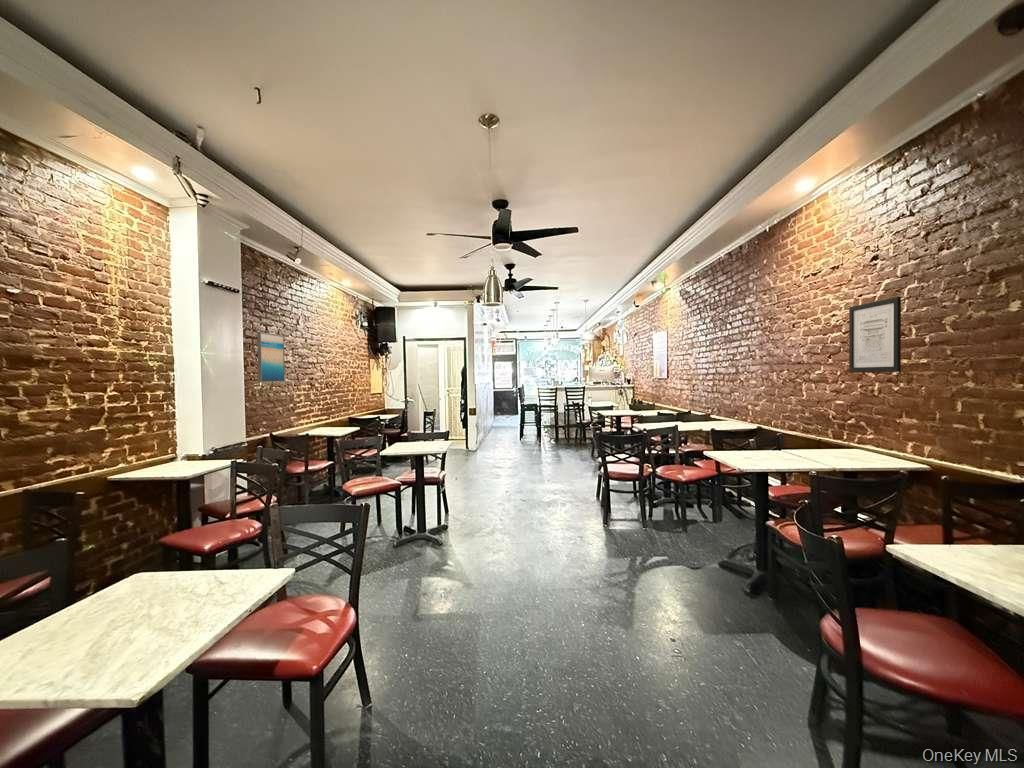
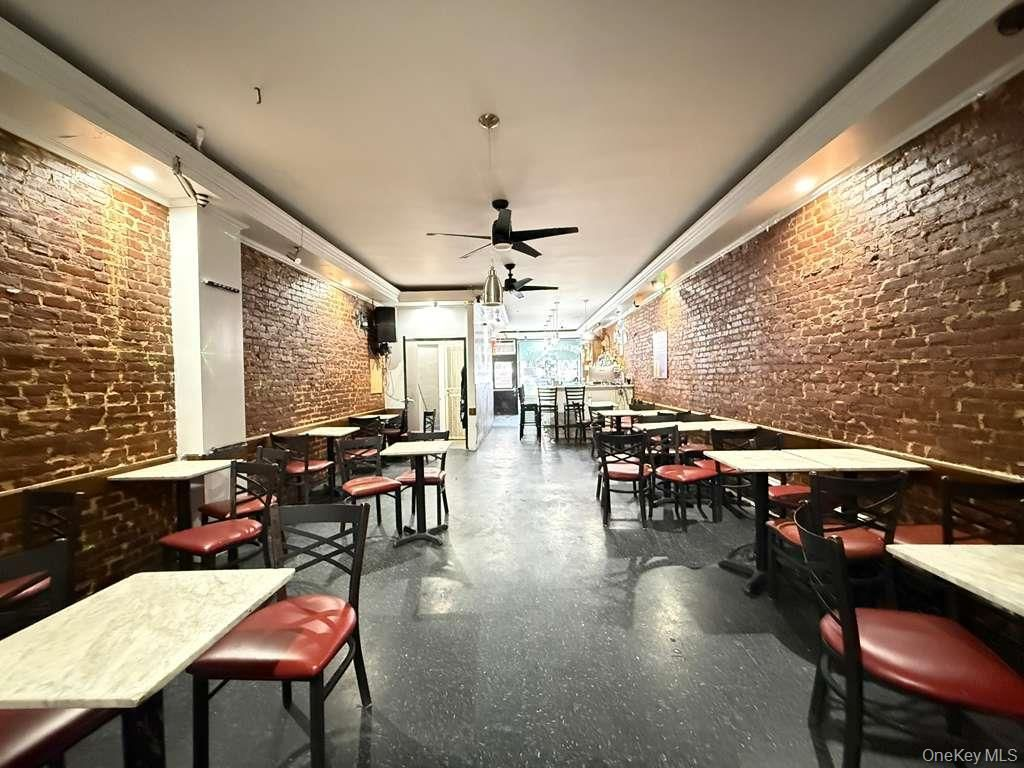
- wall art [848,296,902,374]
- wall art [256,331,286,383]
